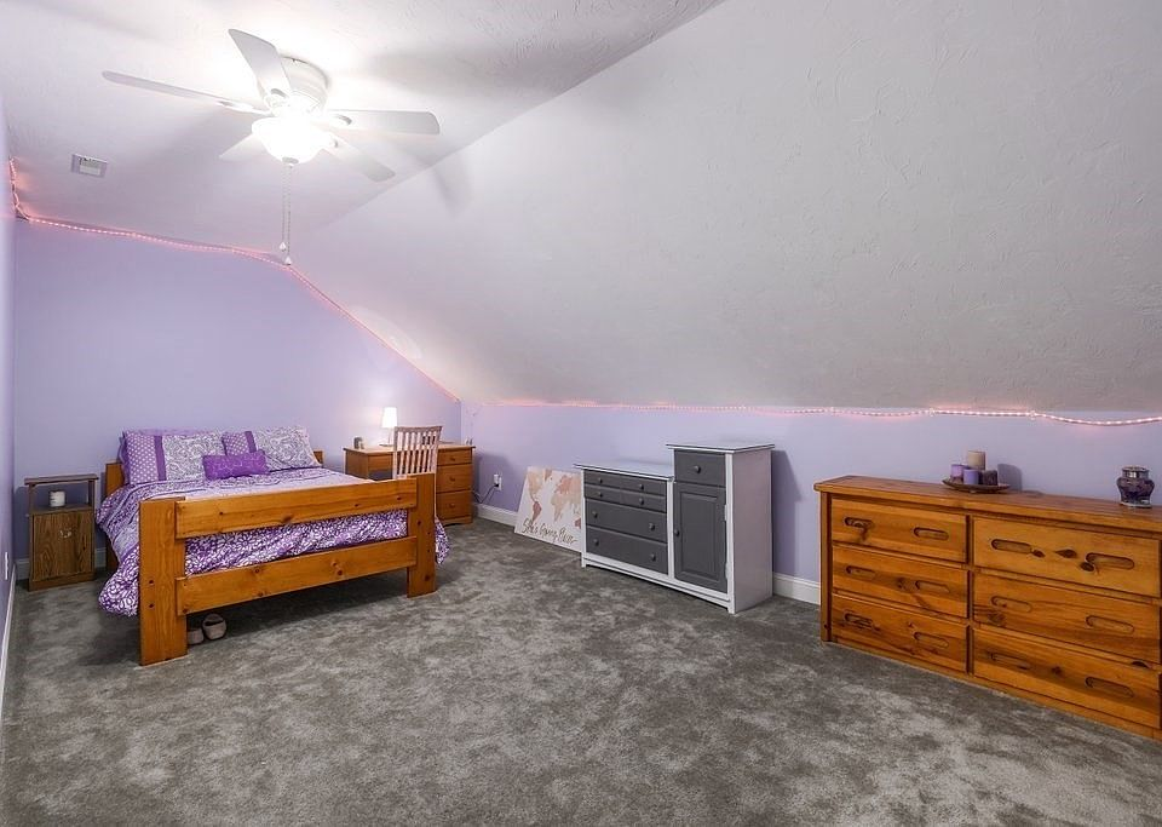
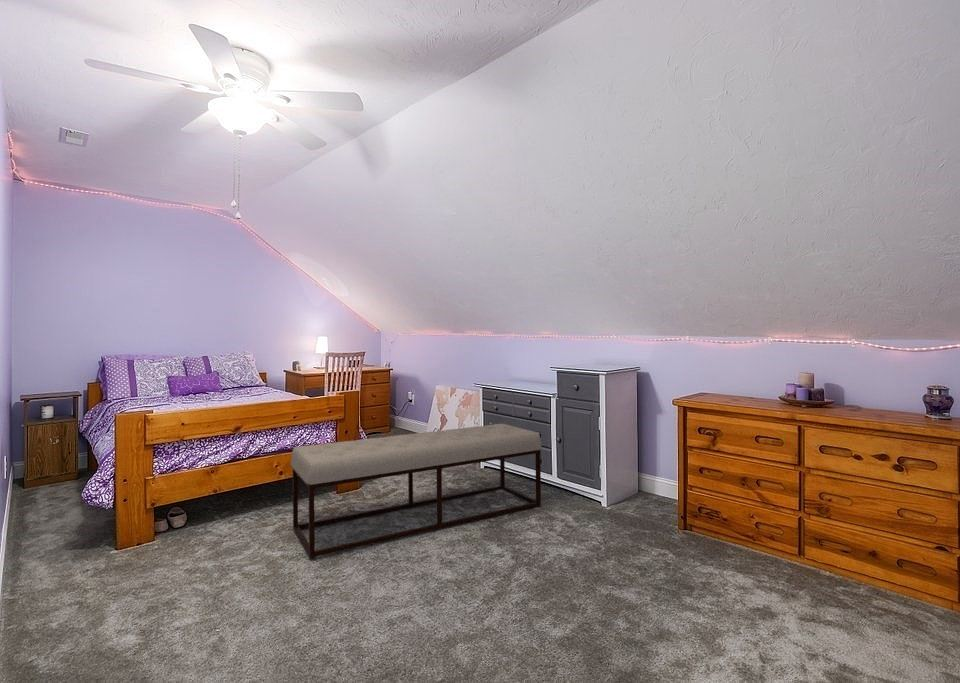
+ bench [290,423,542,559]
